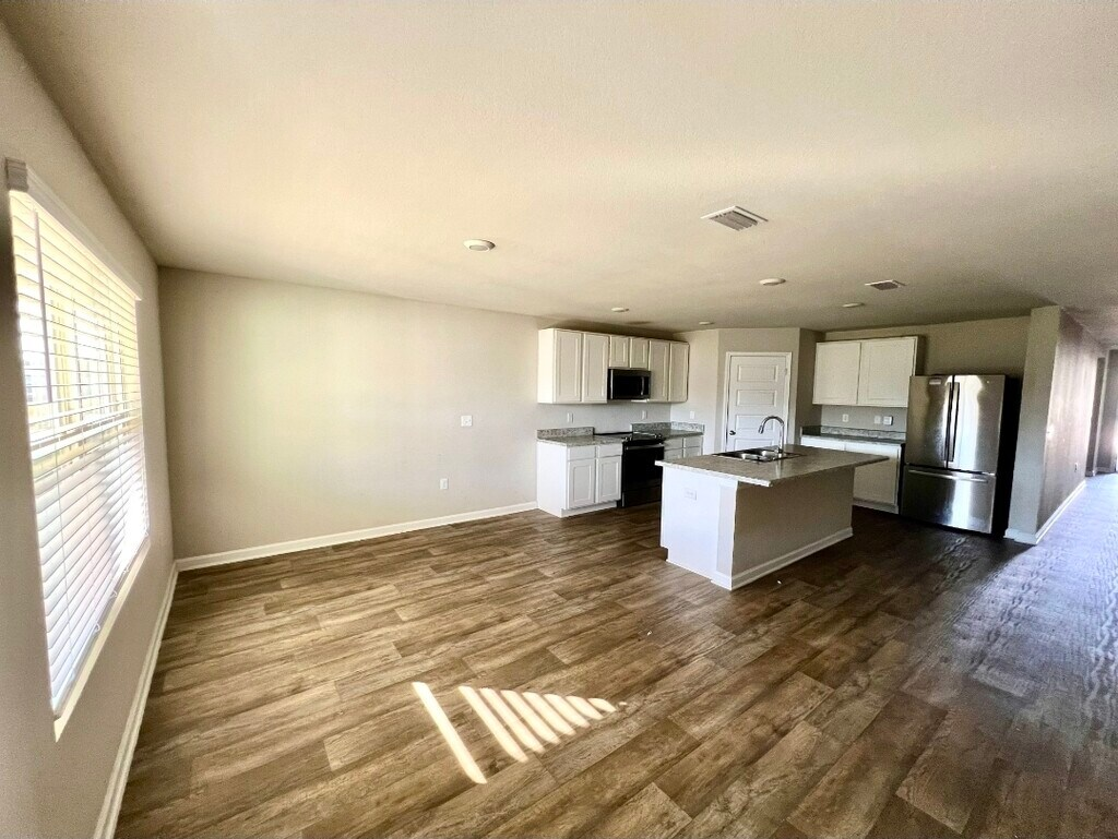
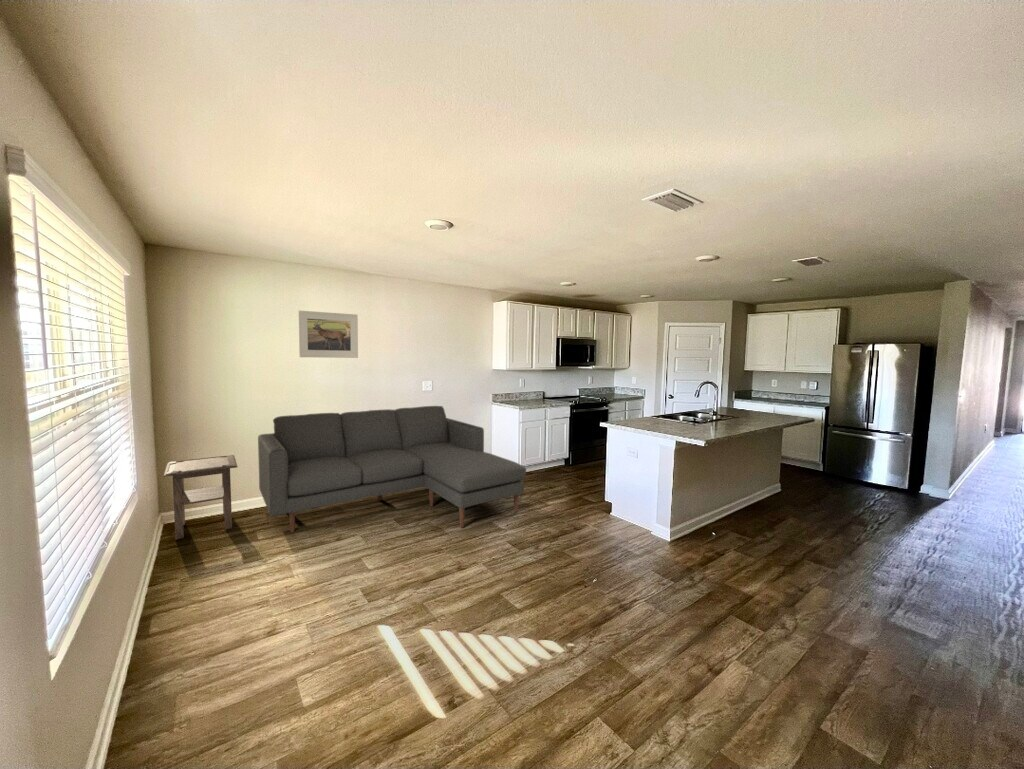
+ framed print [298,310,359,359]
+ side table [163,454,239,540]
+ sofa [257,405,527,534]
